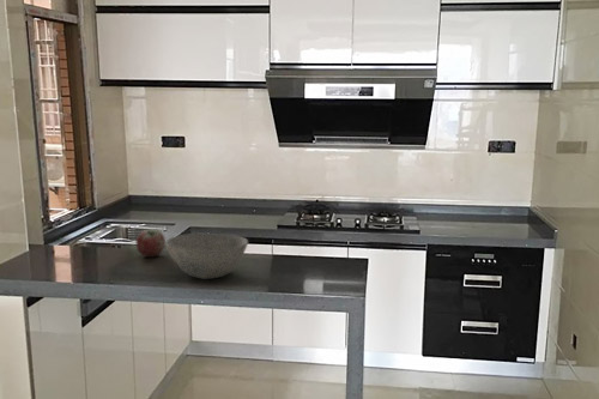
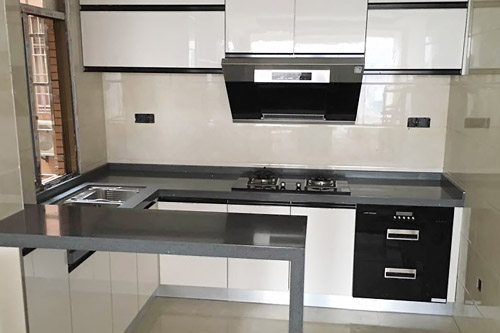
- apple [135,229,167,258]
- bowl [165,231,249,280]
